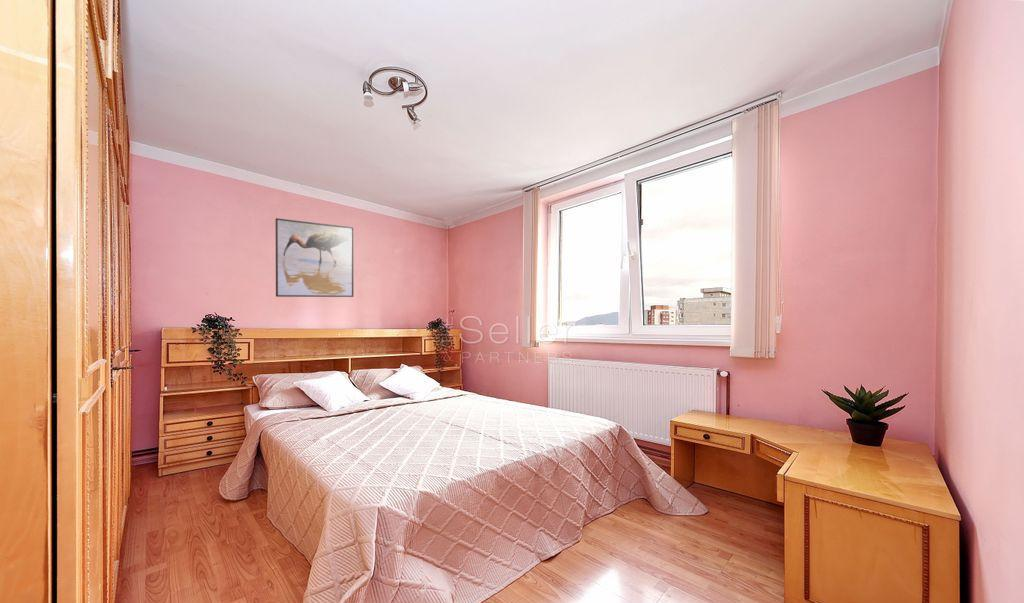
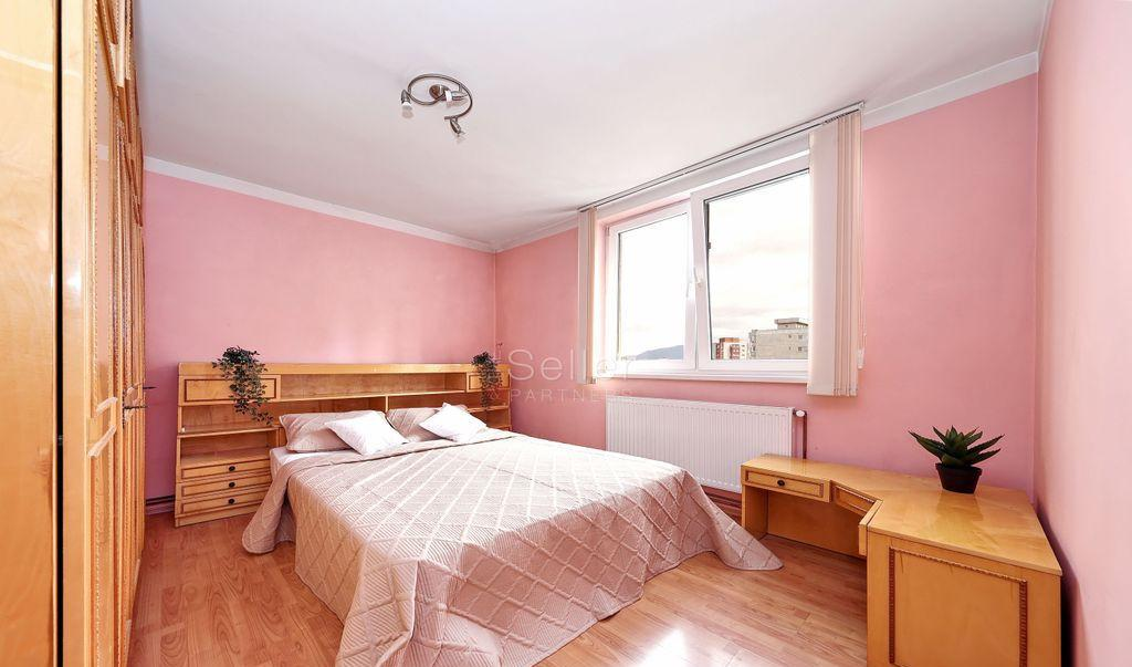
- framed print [275,217,355,298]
